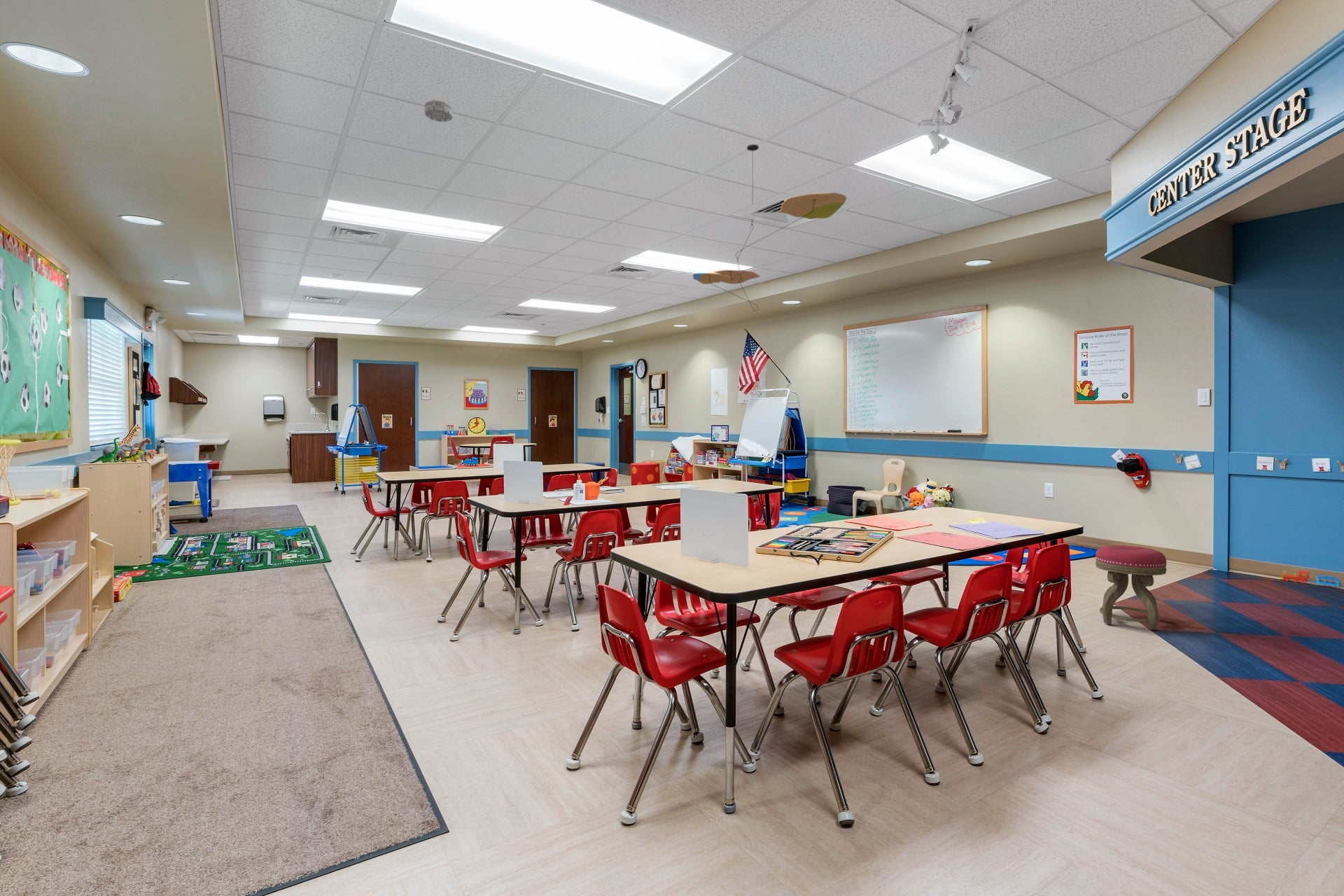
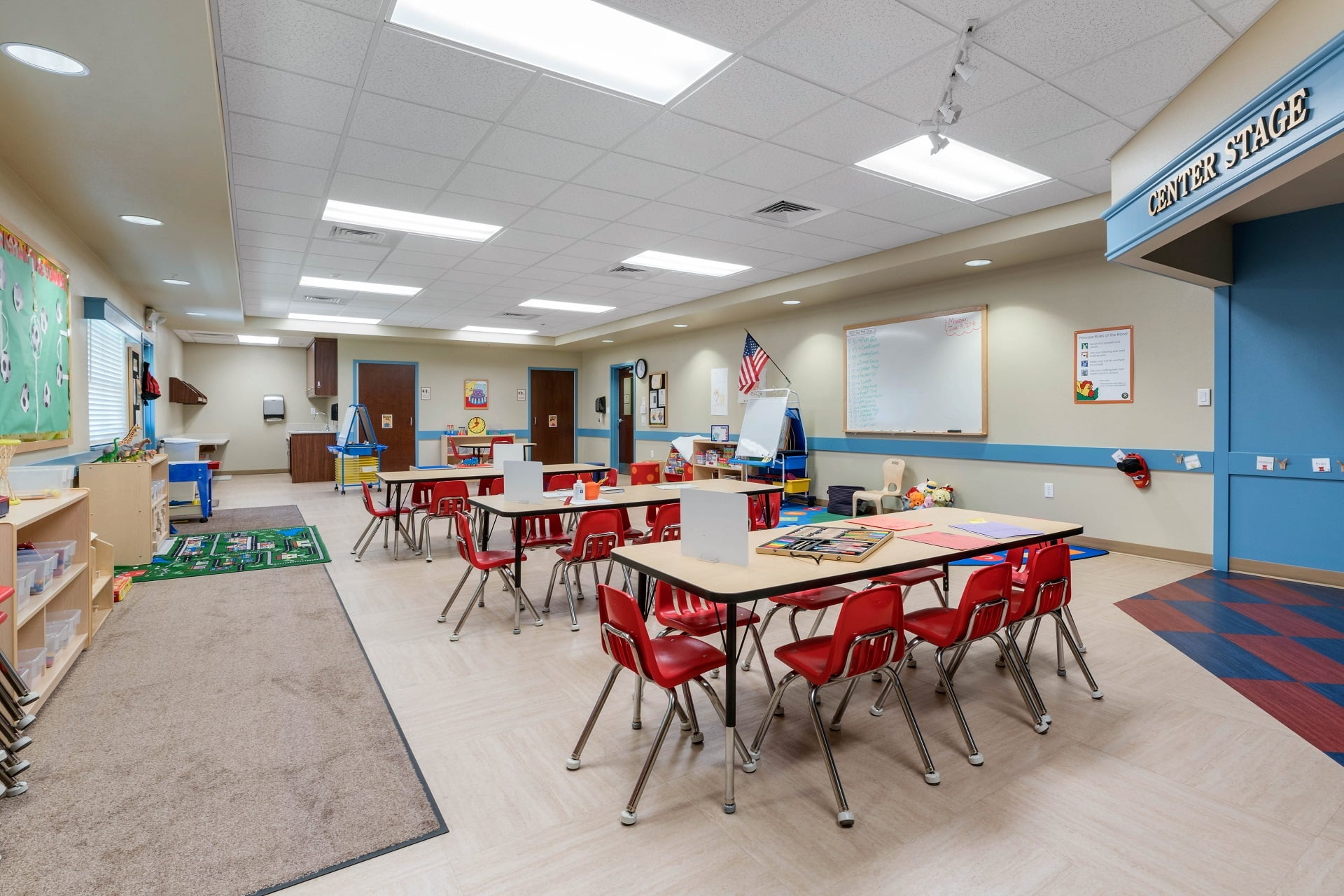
- smoke detector [424,99,453,123]
- ceiling mobile [692,144,847,312]
- toy train [1278,570,1344,588]
- stool [1095,545,1168,631]
